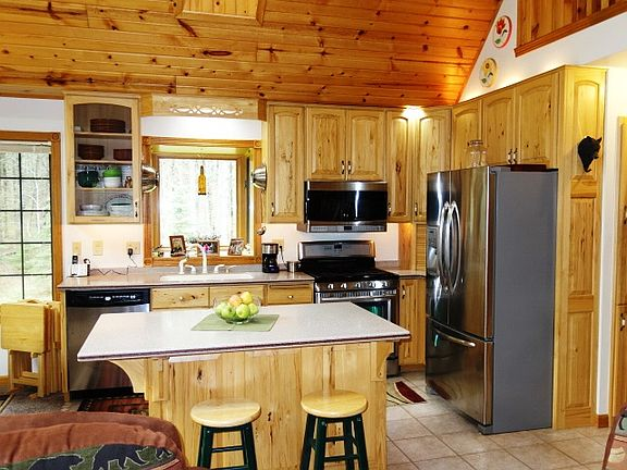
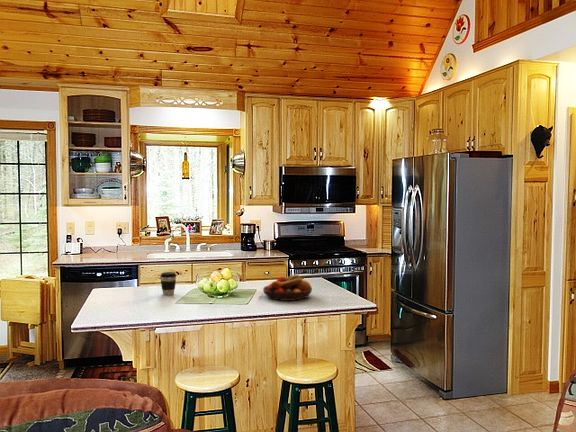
+ coffee cup [159,271,177,297]
+ fruit bowl [262,273,313,302]
